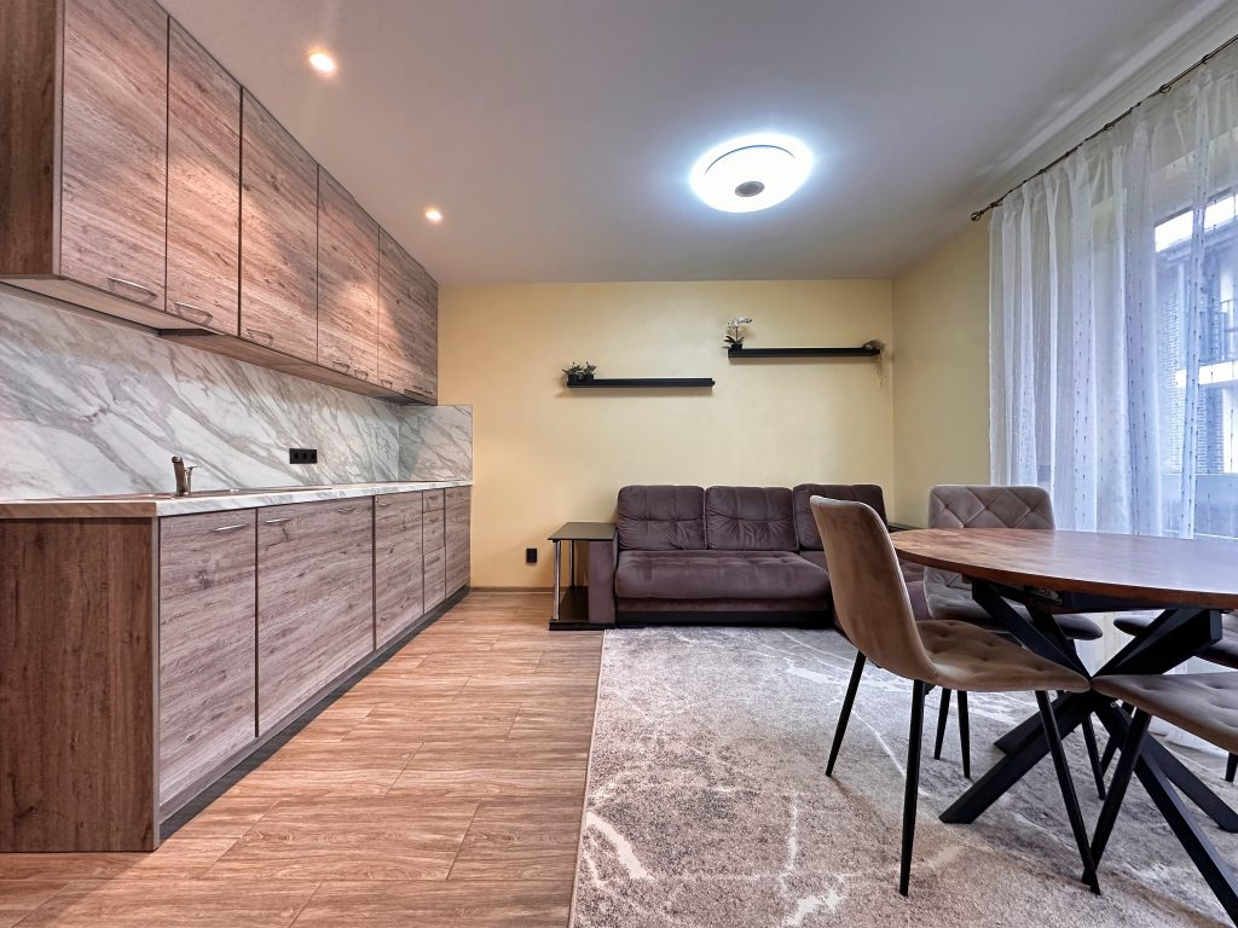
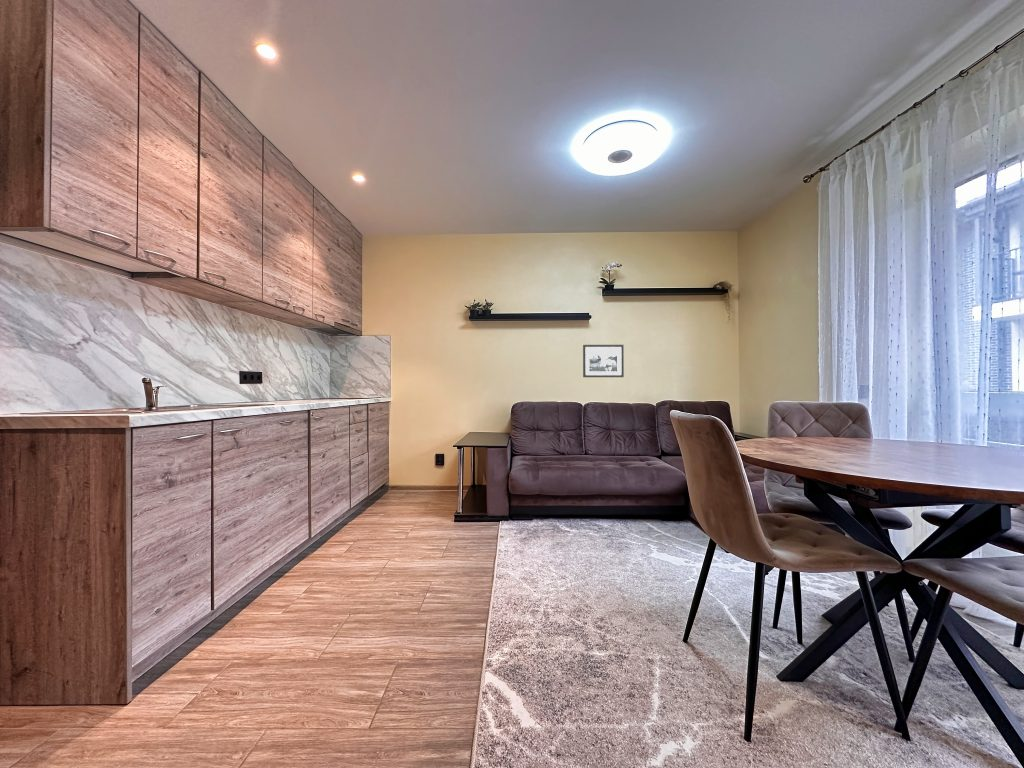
+ picture frame [582,344,625,378]
